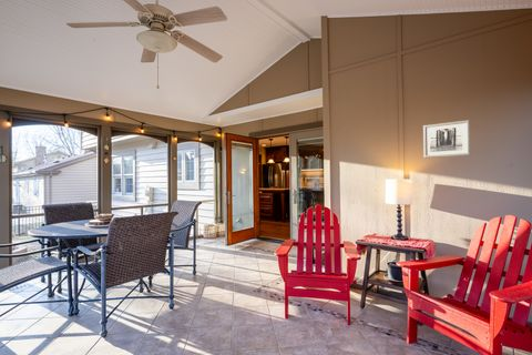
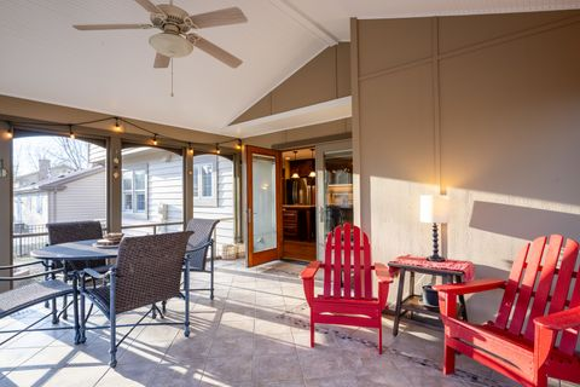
- wall art [422,119,471,159]
